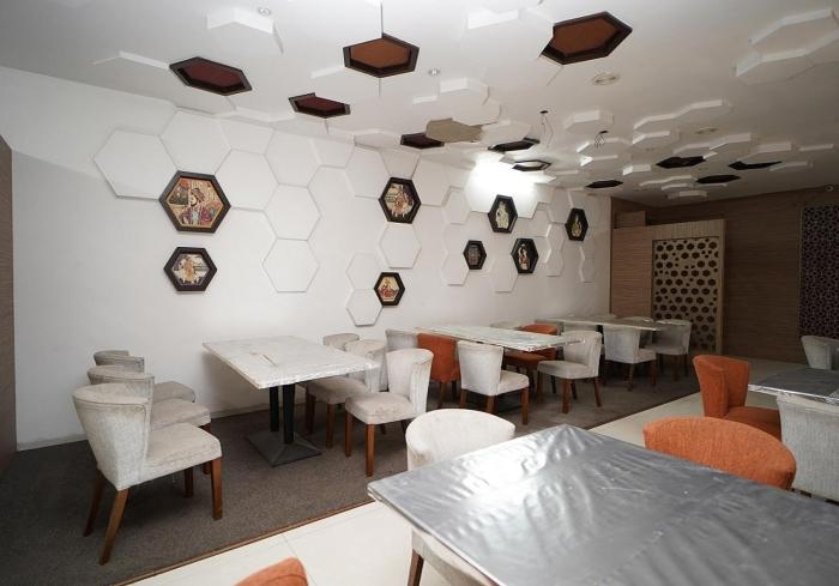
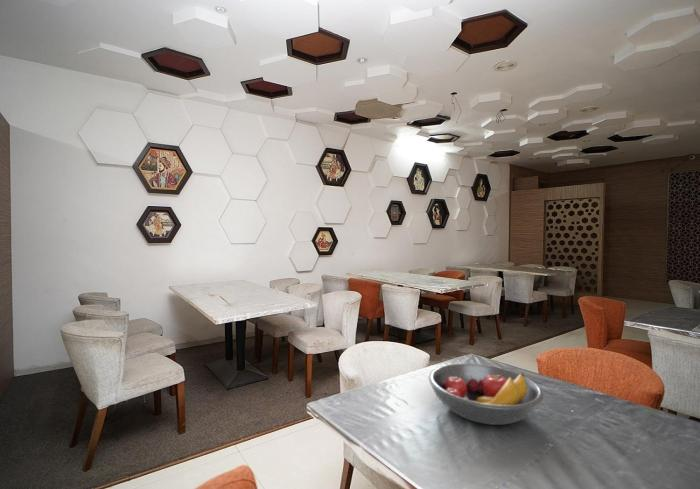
+ fruit bowl [428,362,545,426]
